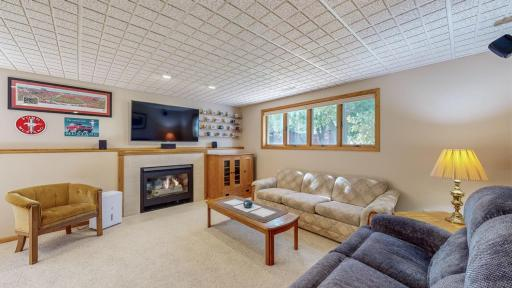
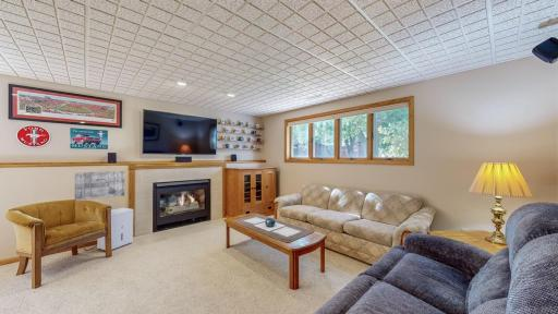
+ wall art [74,170,125,202]
